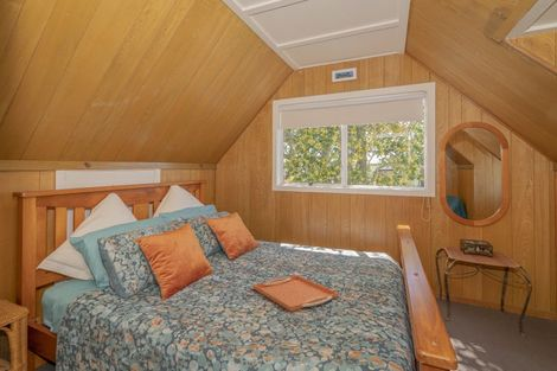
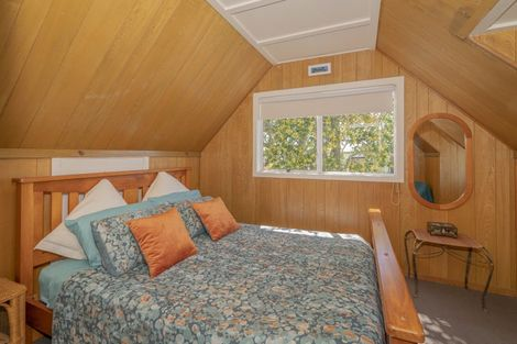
- serving tray [252,274,340,313]
